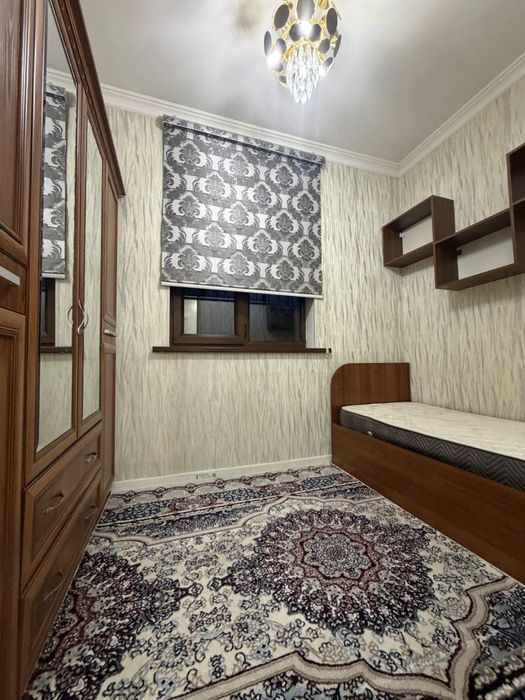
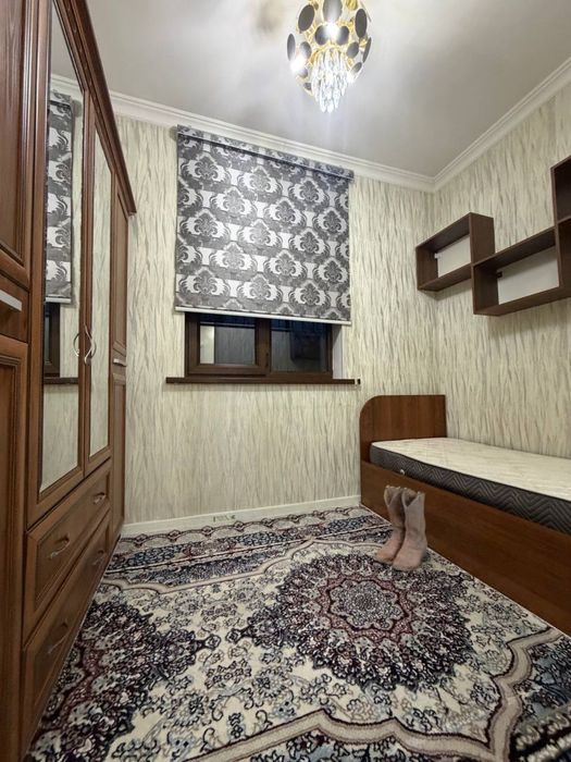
+ boots [372,484,429,573]
